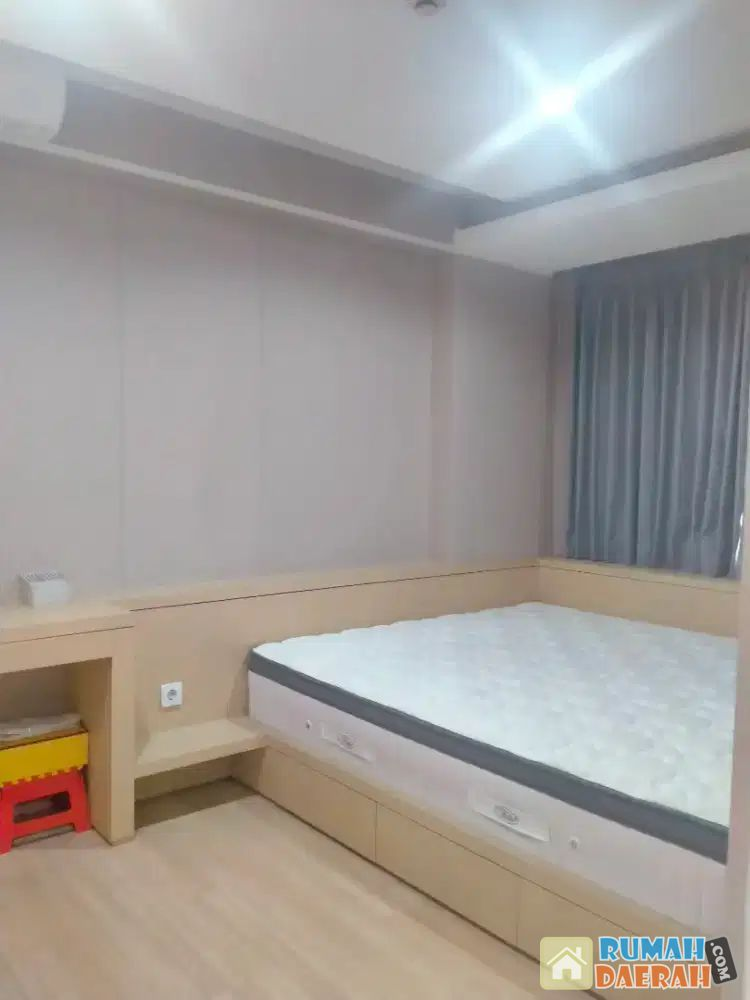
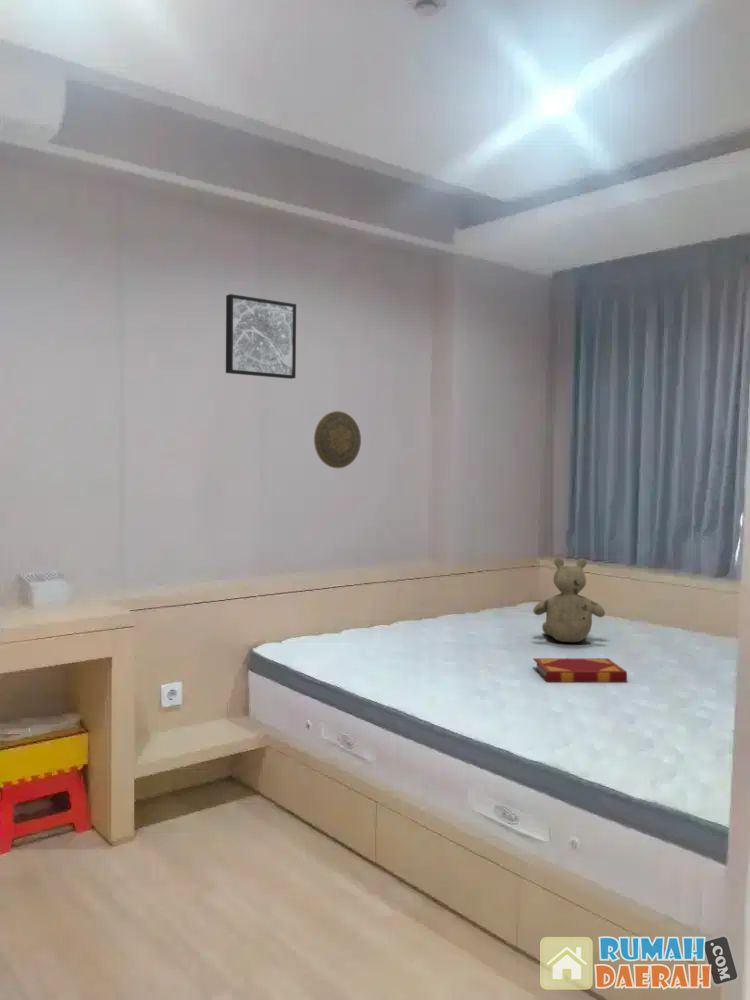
+ teddy bear [532,557,606,643]
+ wall art [225,293,297,380]
+ hardback book [532,657,628,683]
+ decorative plate [313,410,362,469]
